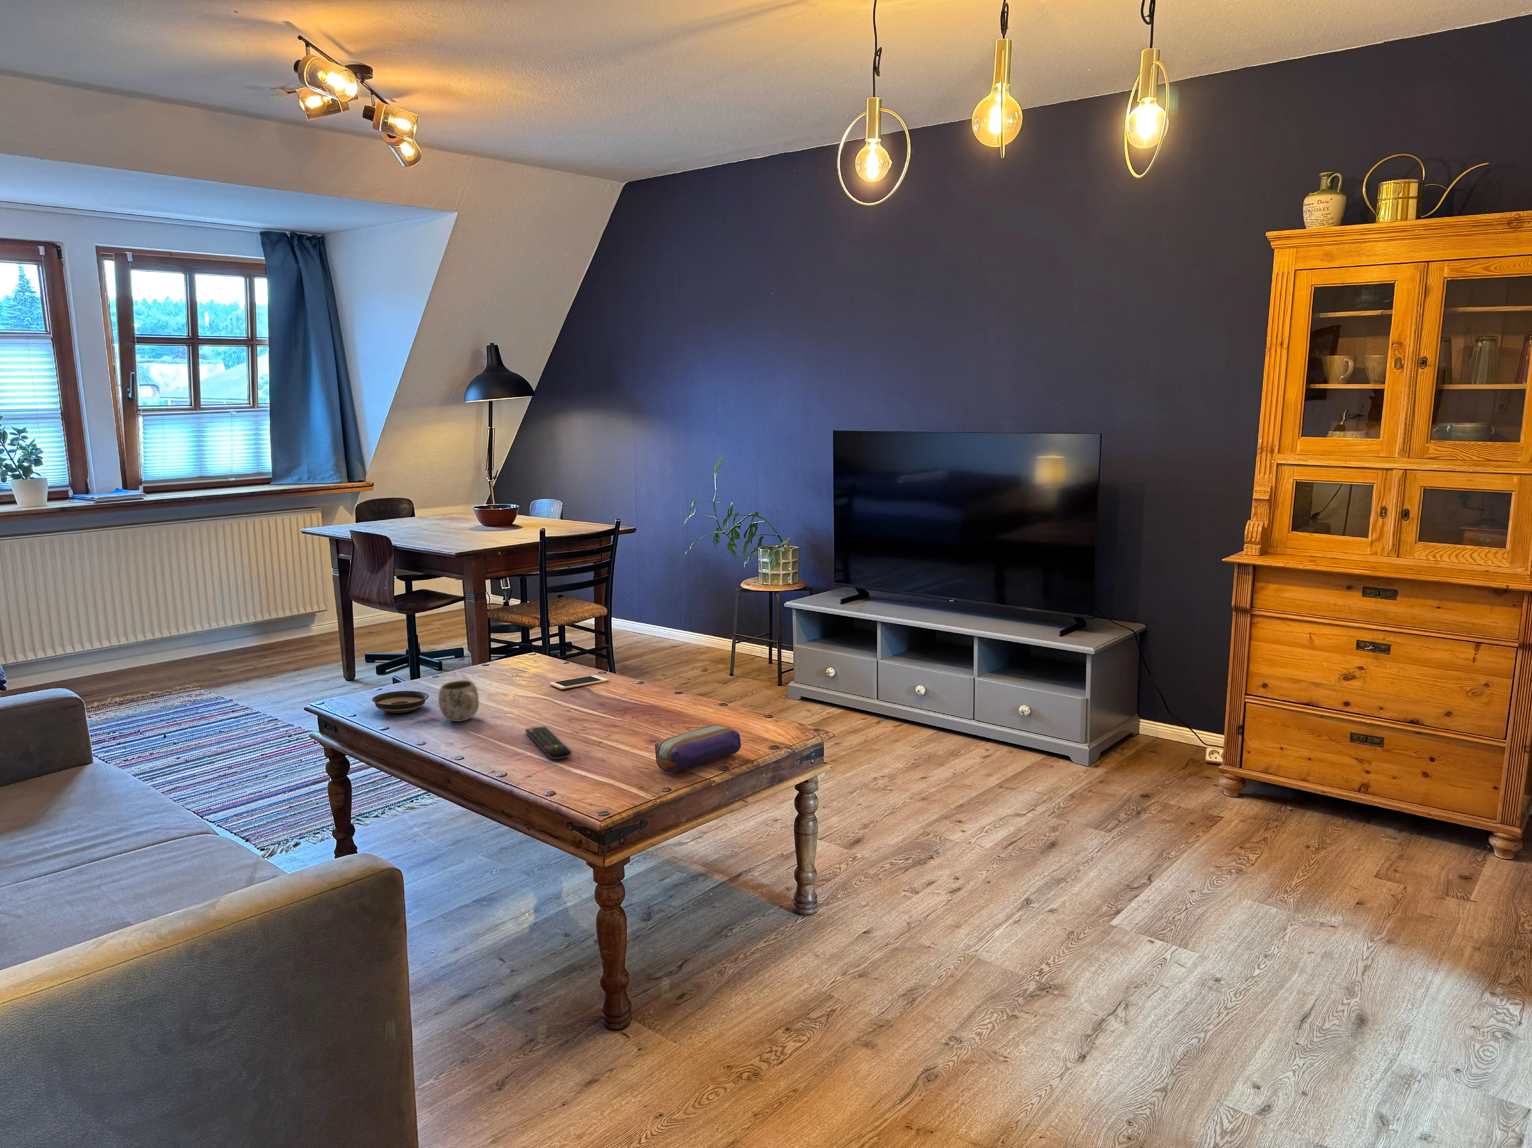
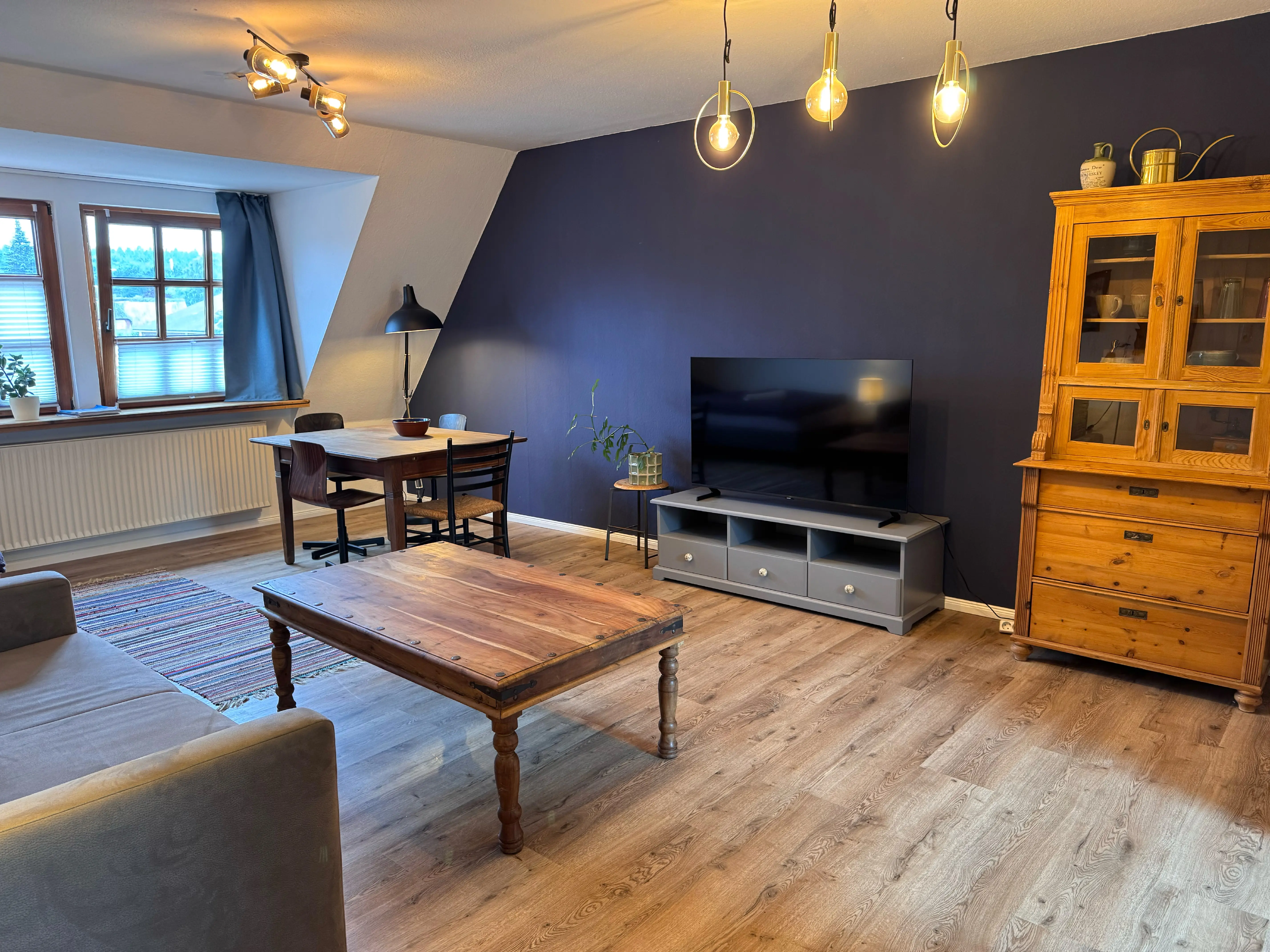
- mug [438,680,479,721]
- remote control [525,726,572,760]
- saucer [372,691,429,714]
- pencil case [655,725,742,773]
- cell phone [549,675,608,690]
